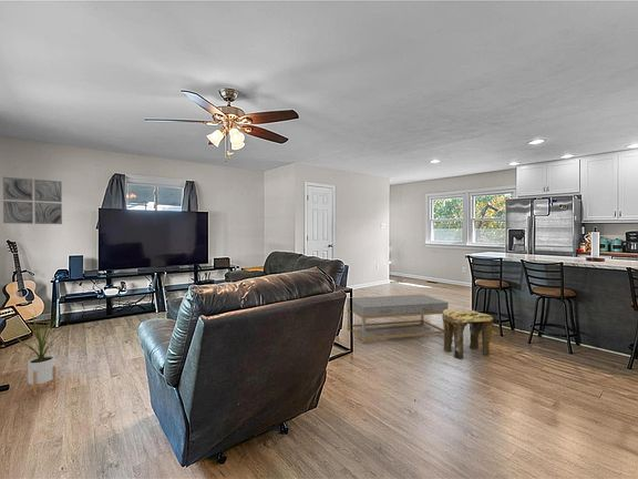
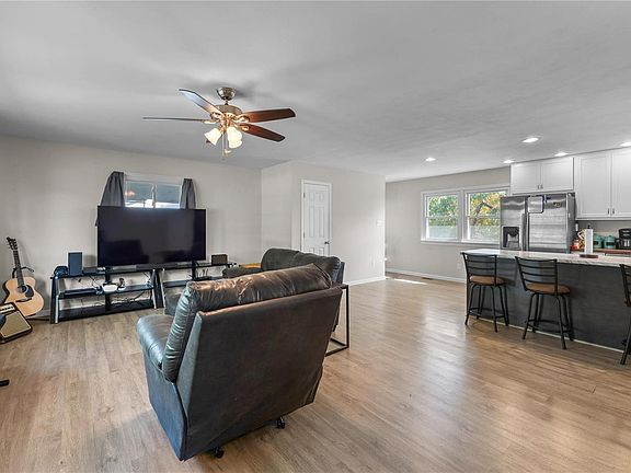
- coffee table [346,294,450,344]
- house plant [17,306,69,397]
- stool [441,308,494,359]
- wall art [2,176,63,225]
